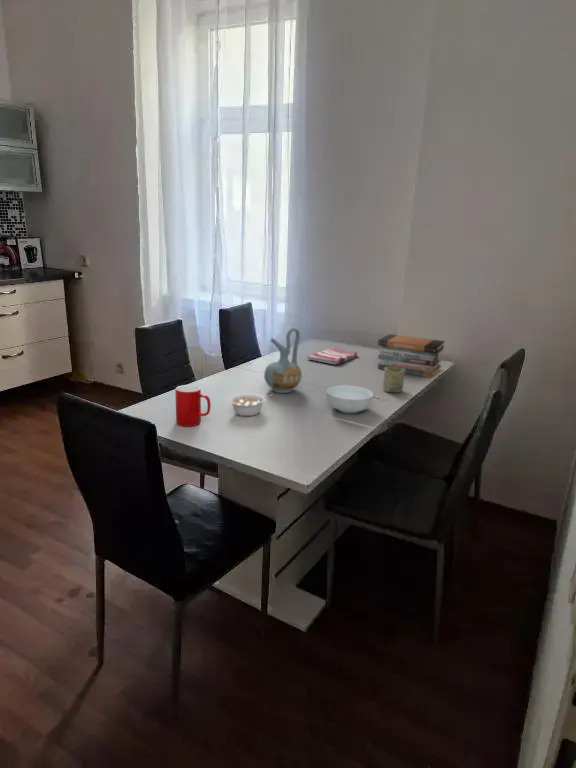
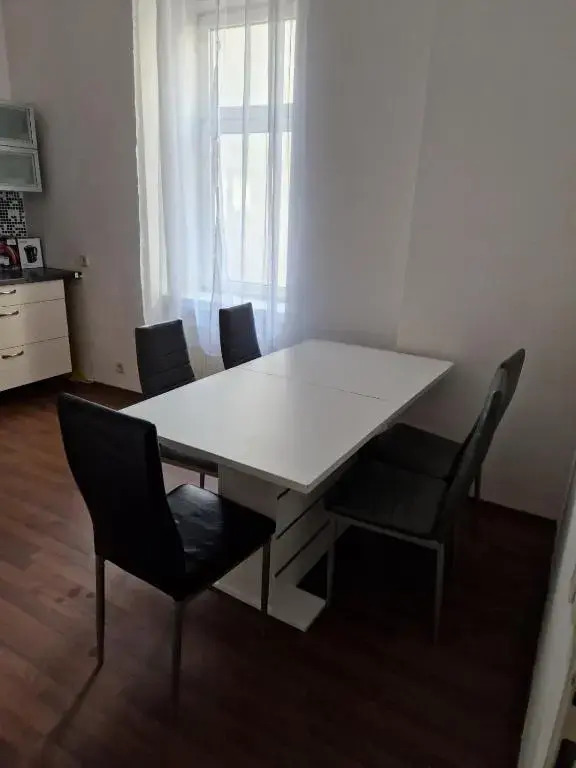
- legume [228,393,274,417]
- cup [382,367,405,394]
- dish towel [306,347,358,366]
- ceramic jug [263,327,303,394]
- book stack [377,333,446,379]
- cup [174,384,212,427]
- cereal bowl [326,384,374,414]
